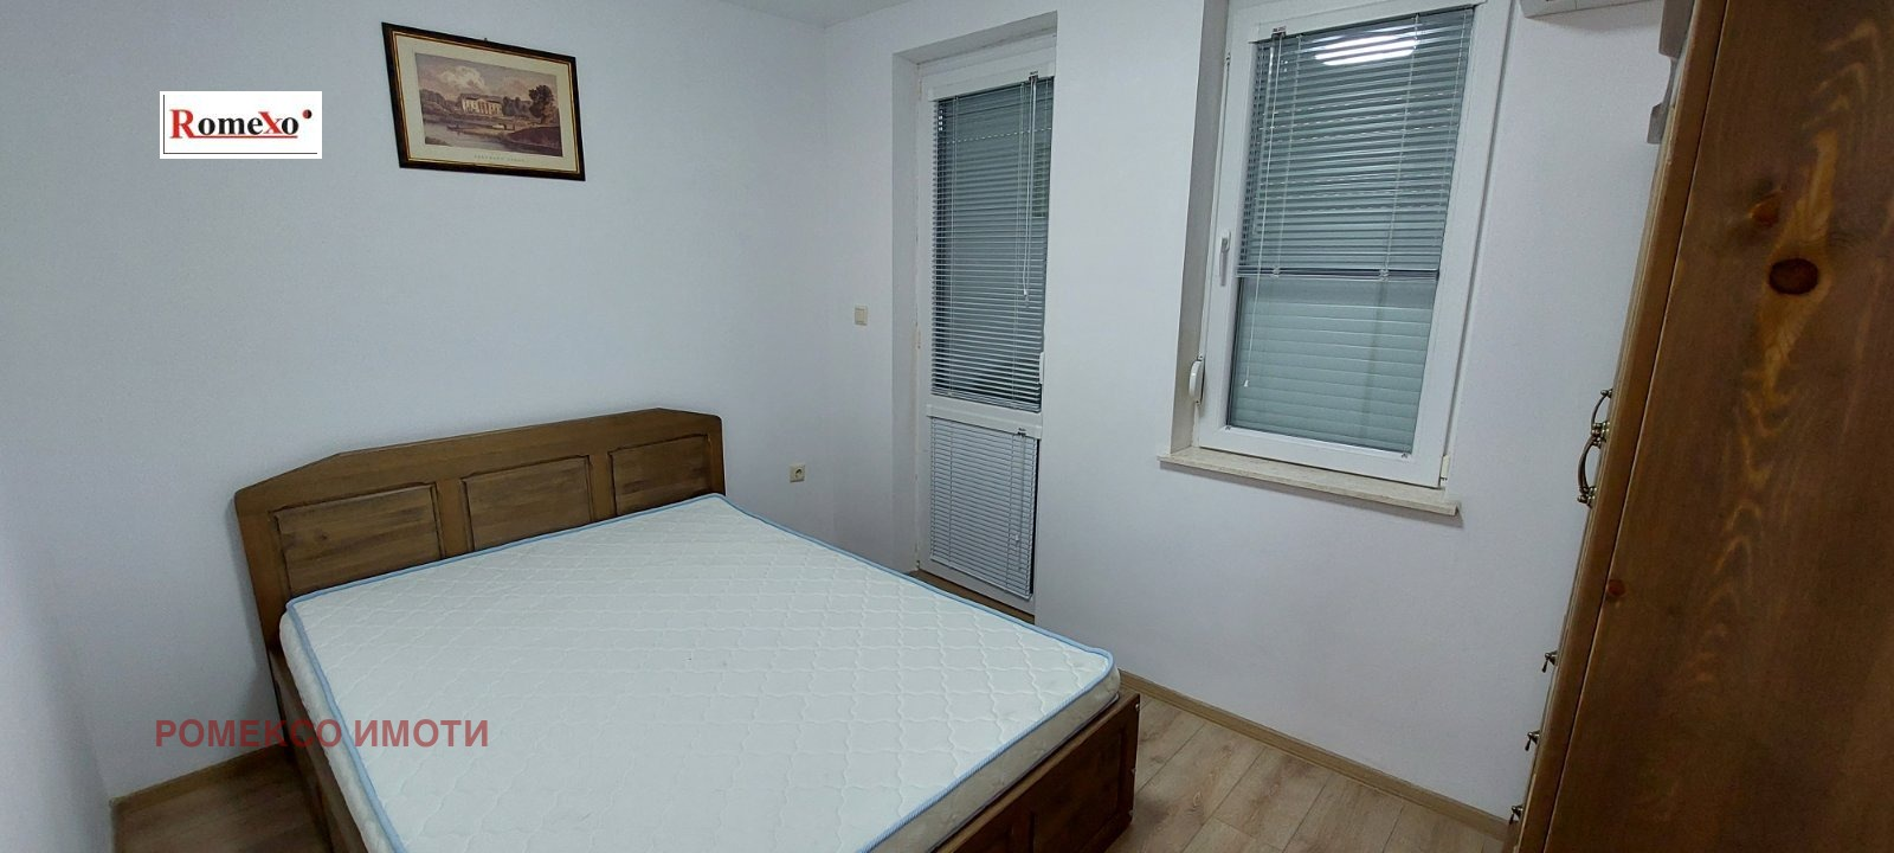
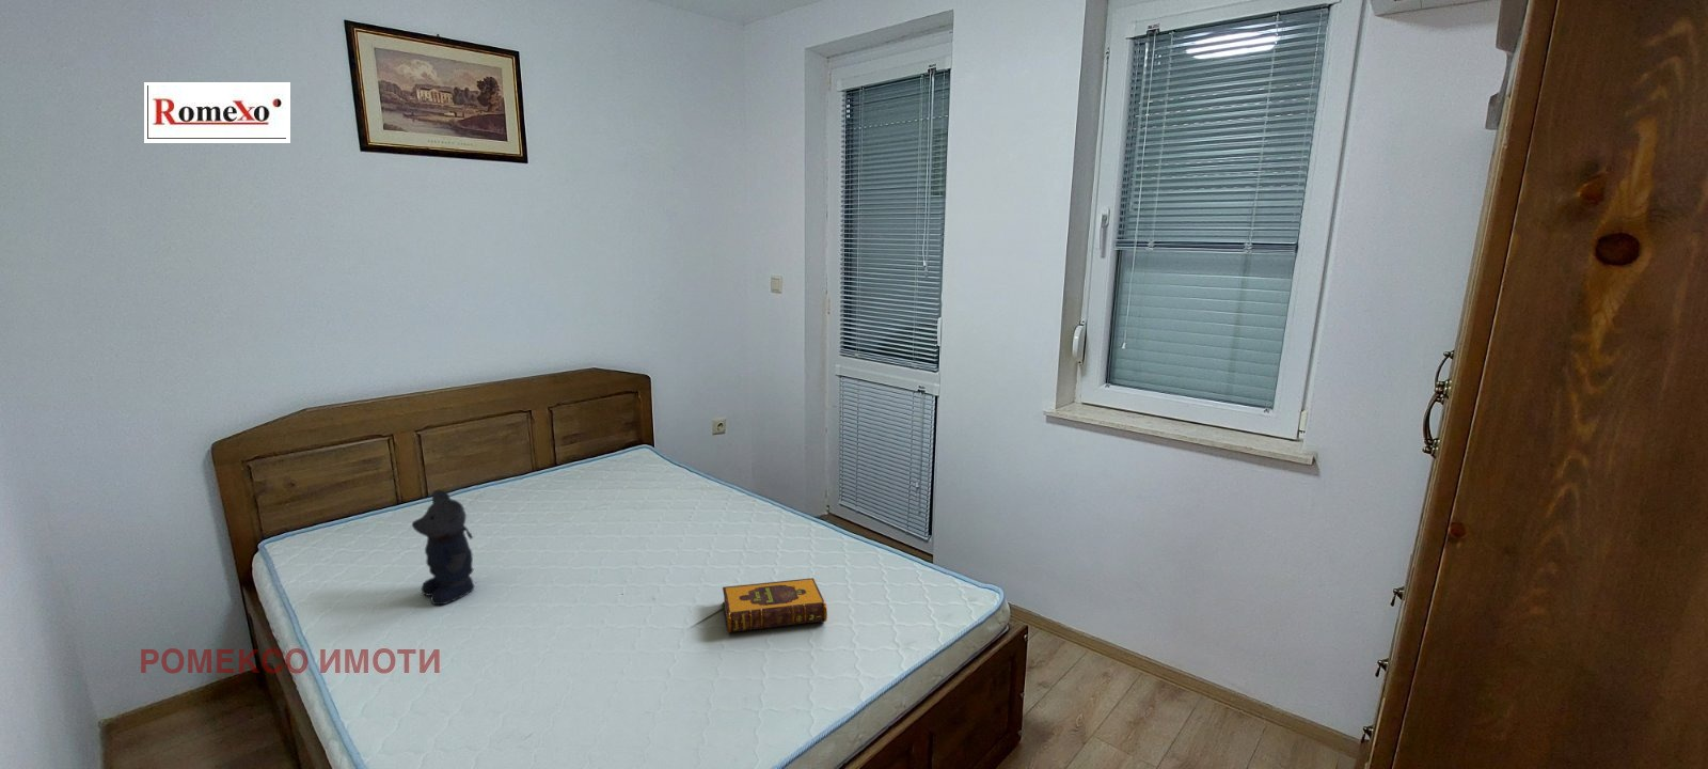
+ hardback book [721,577,828,634]
+ bear [411,489,478,606]
